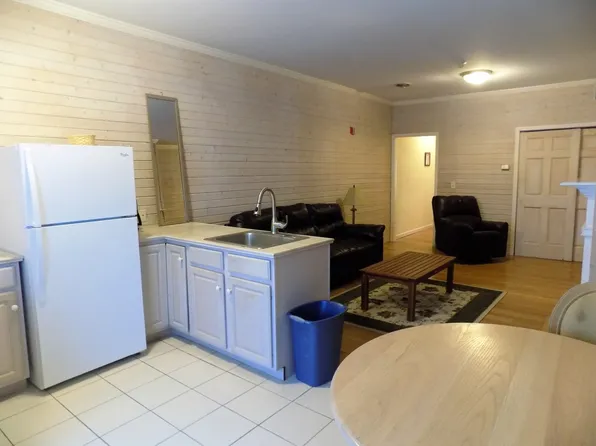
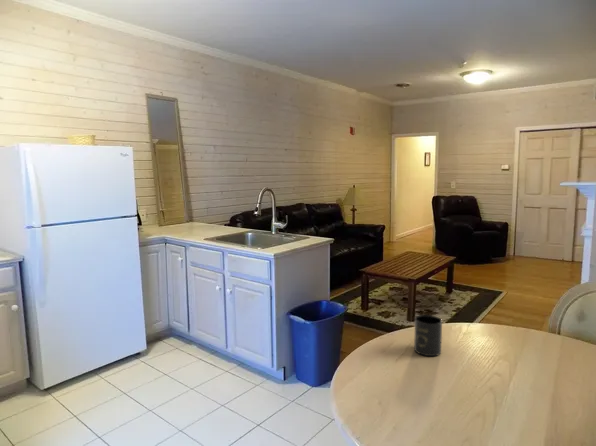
+ mug [413,314,443,357]
